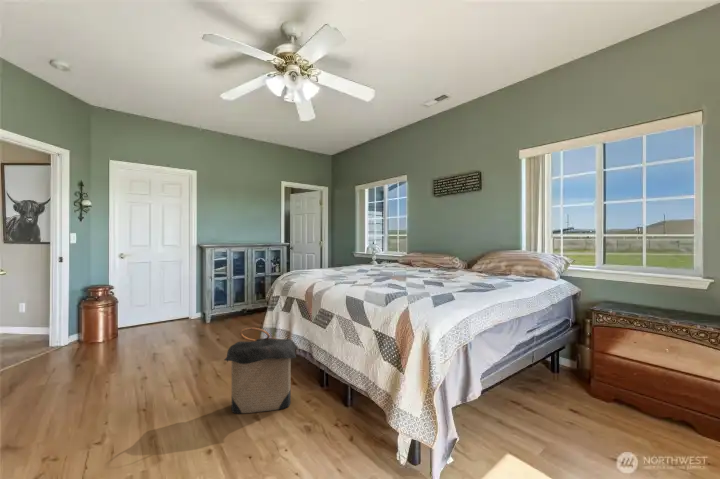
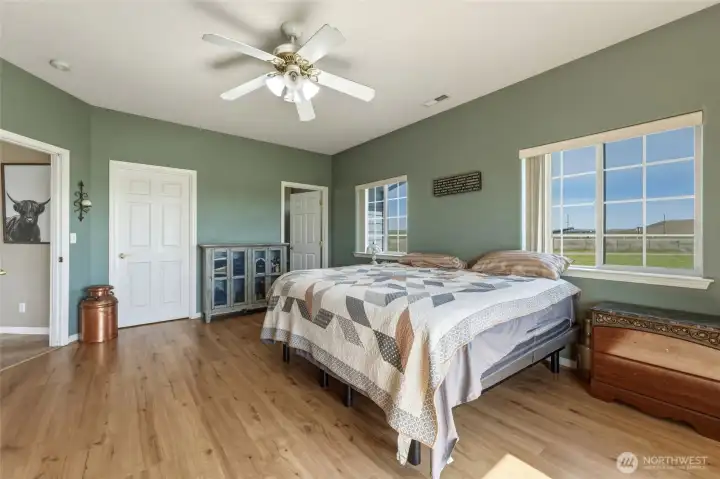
- laundry hamper [223,327,299,415]
